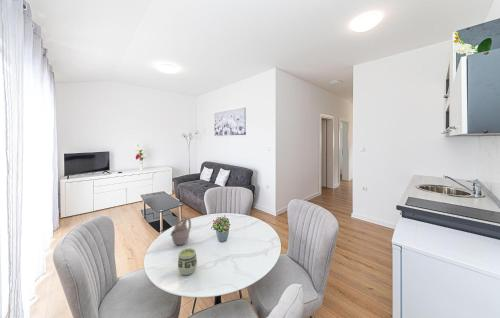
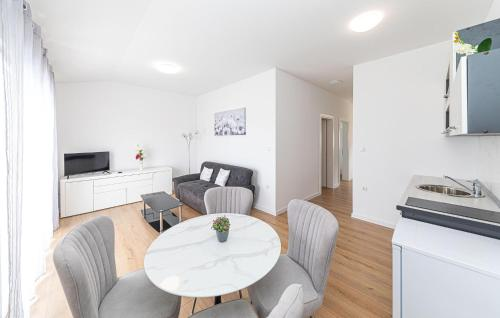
- cup [177,248,198,276]
- teapot [170,217,192,246]
